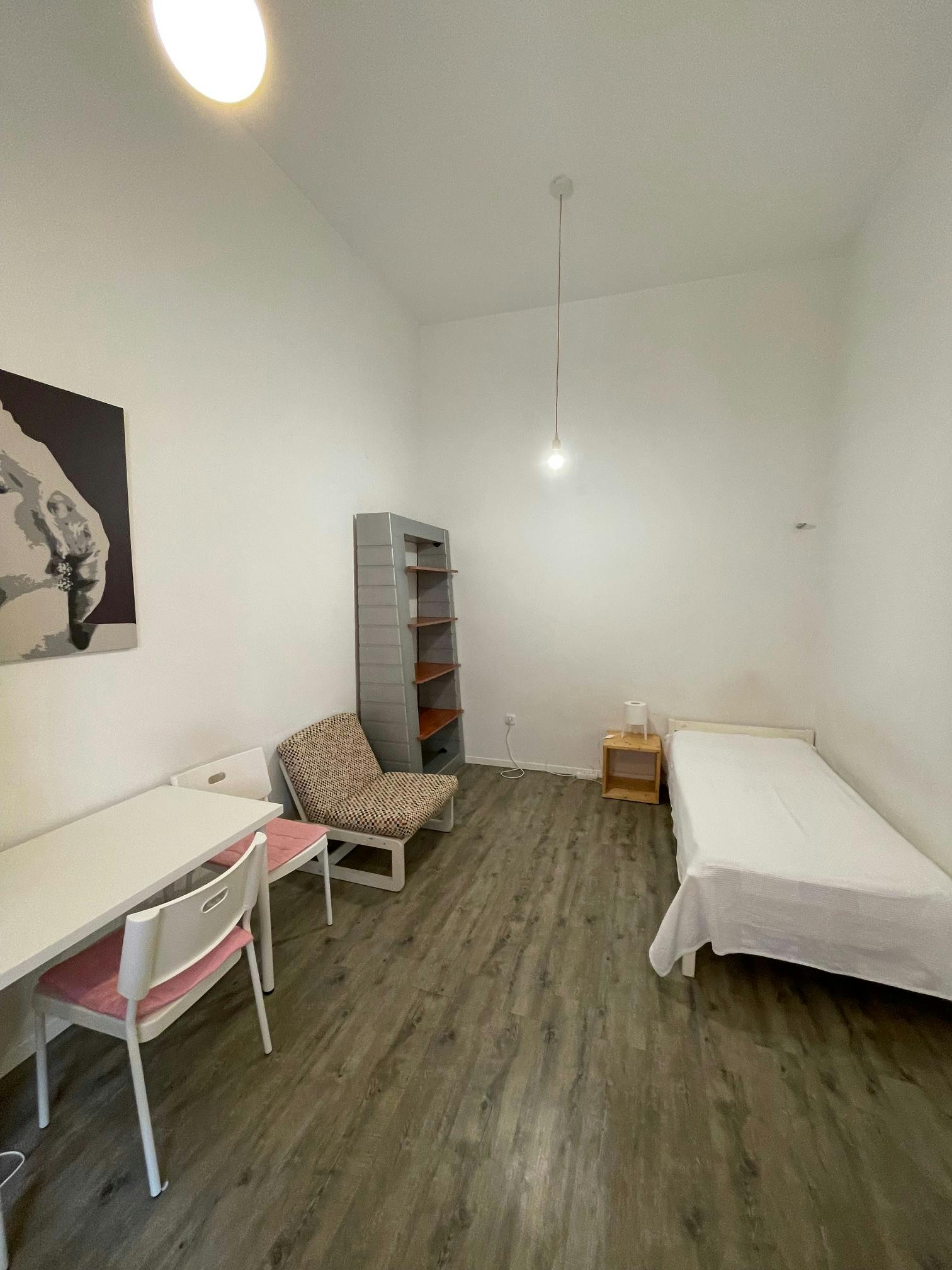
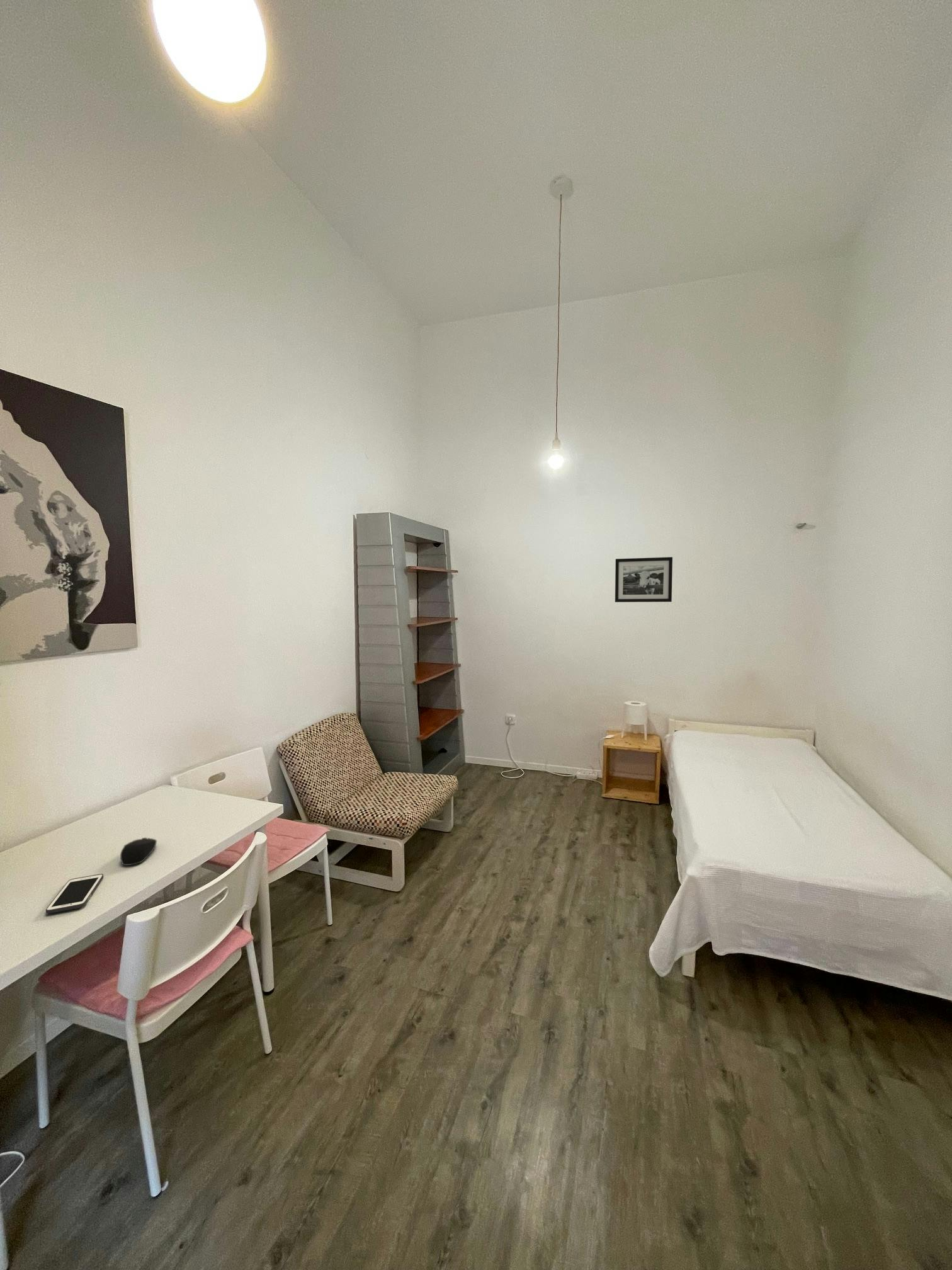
+ computer mouse [120,837,157,866]
+ cell phone [45,873,104,914]
+ picture frame [615,556,673,603]
